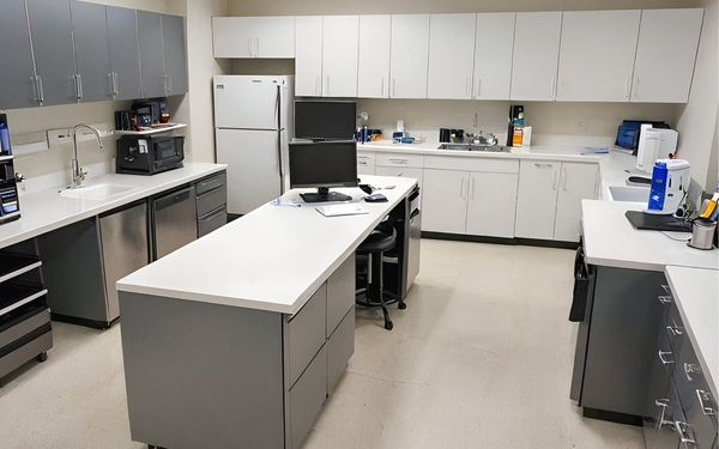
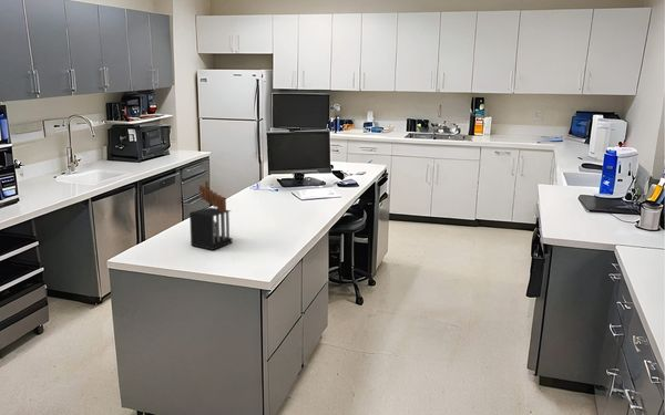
+ knife block [188,180,234,251]
